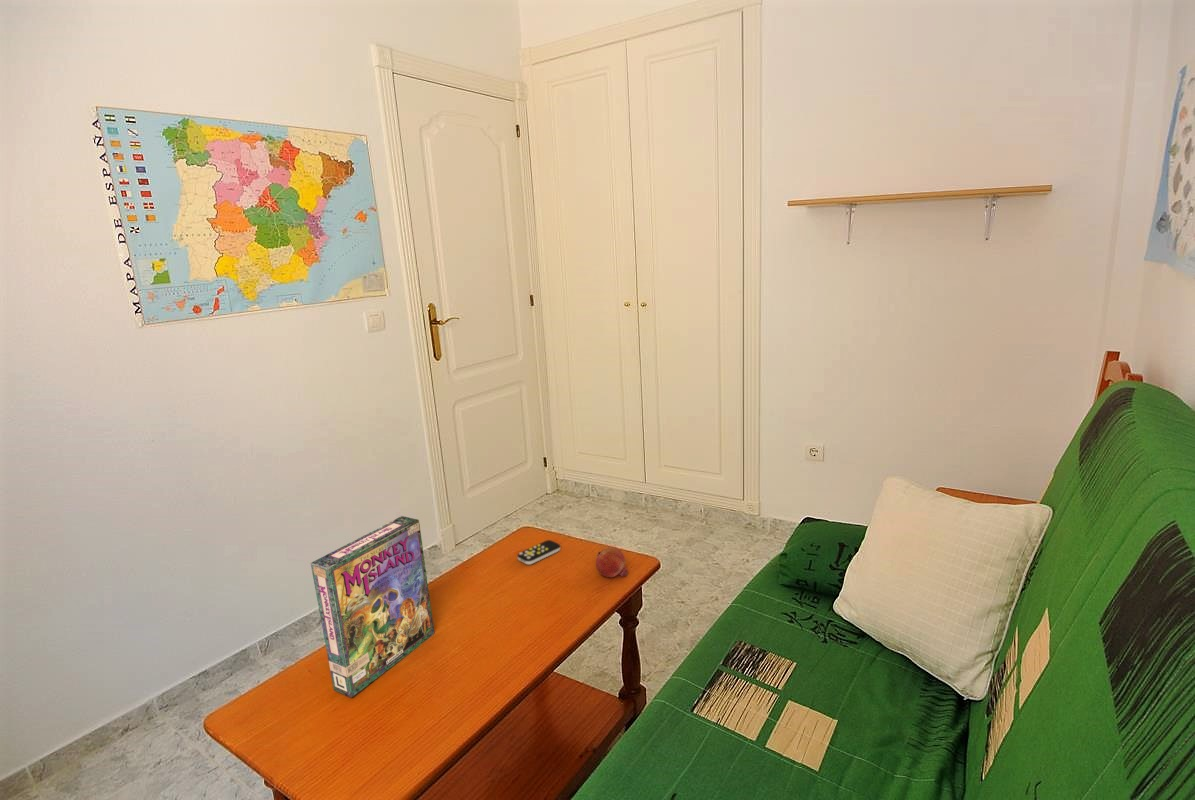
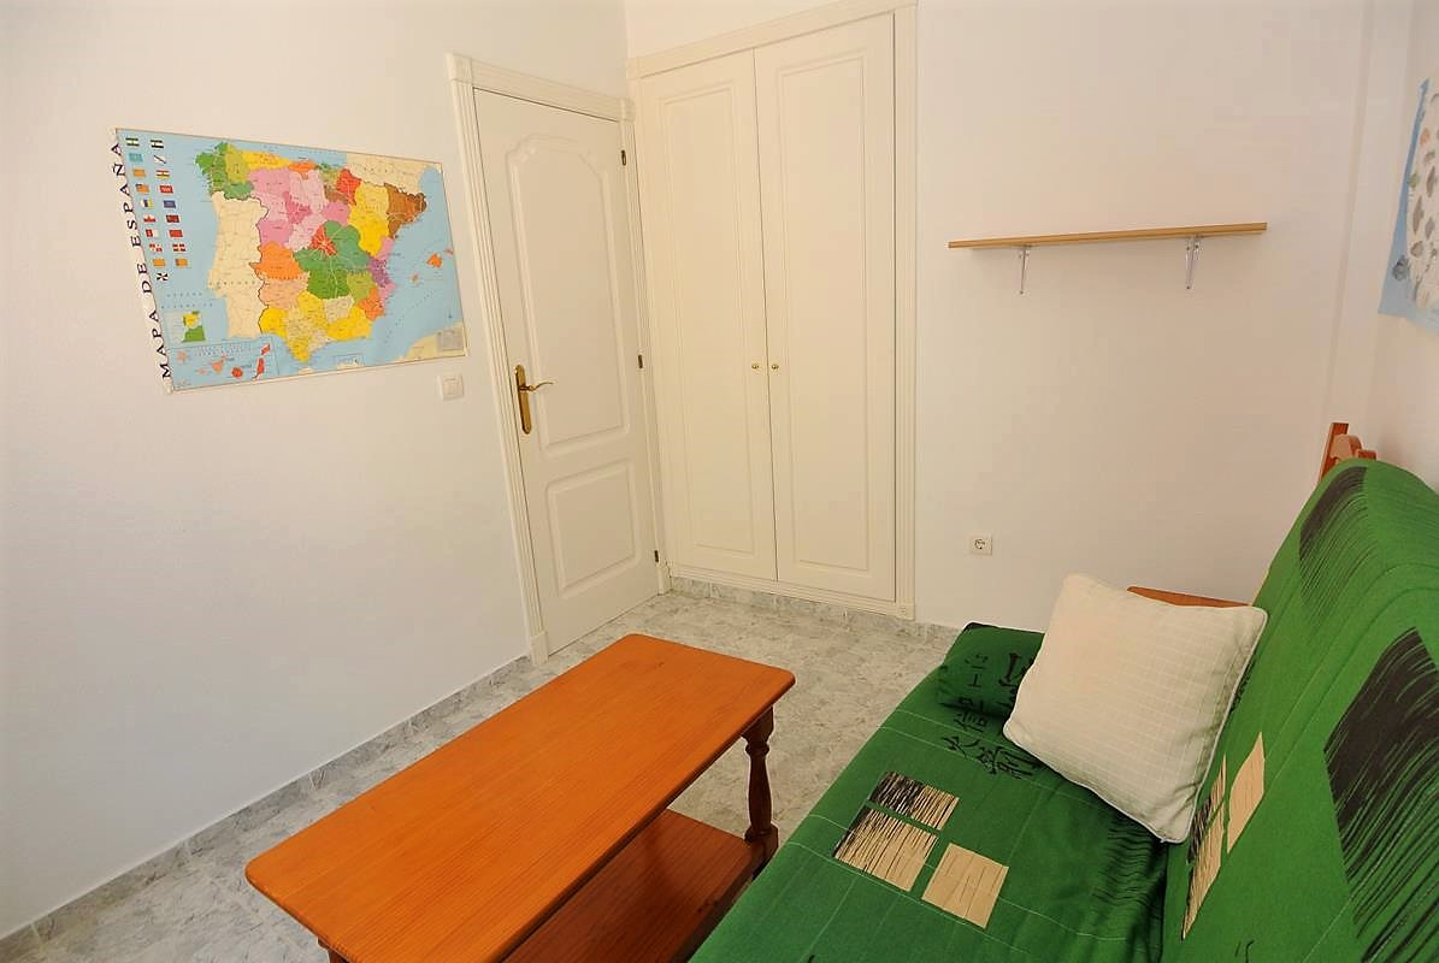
- game box [310,515,435,699]
- remote control [516,539,561,566]
- fruit [595,546,629,578]
